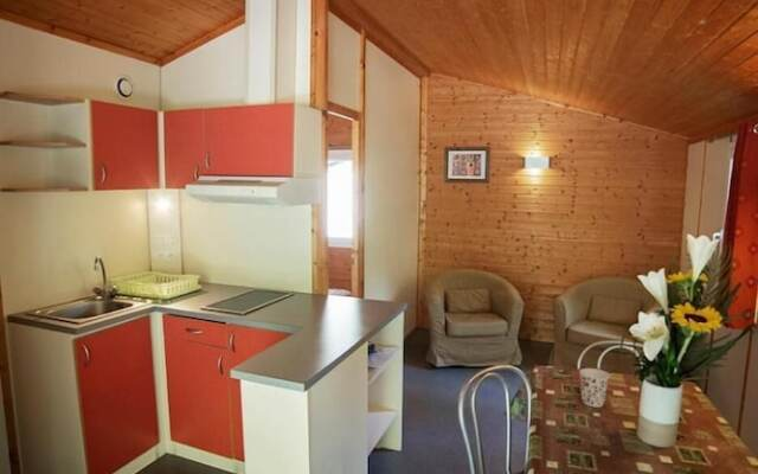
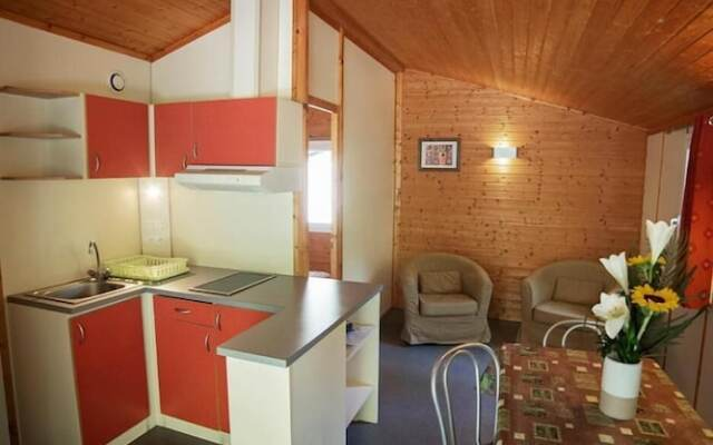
- cup [578,367,611,409]
